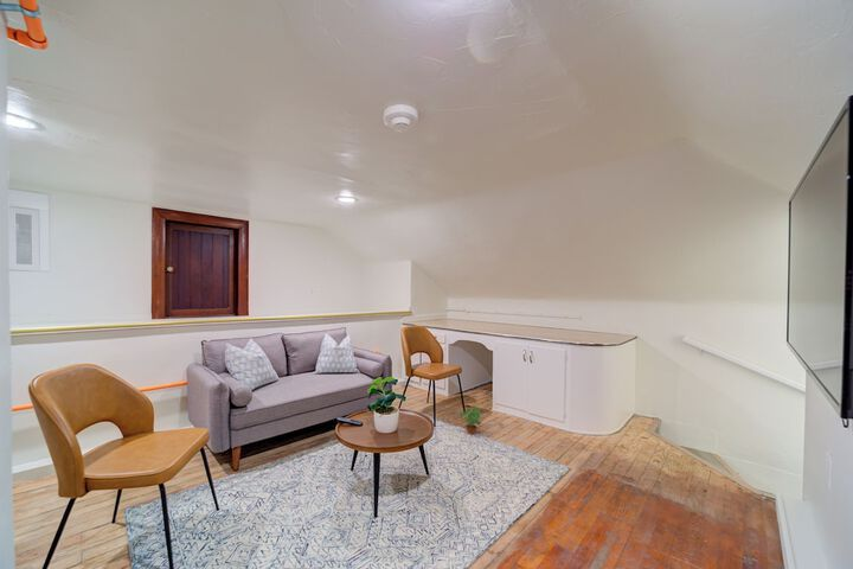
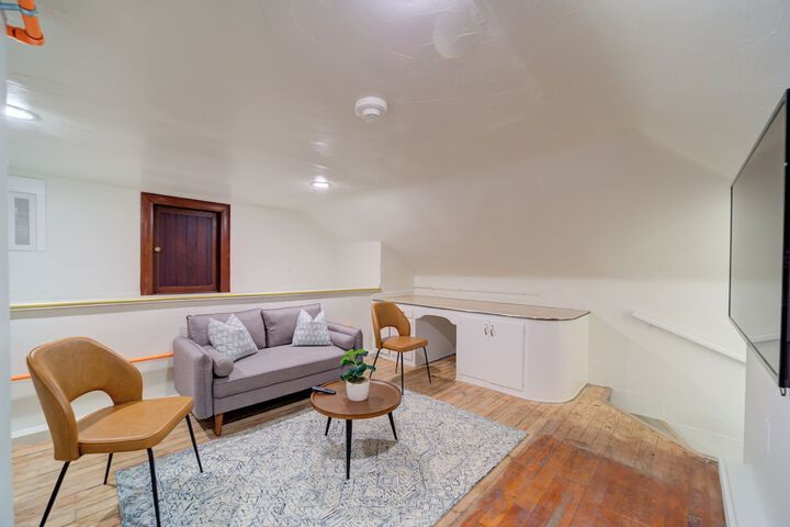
- decorative plant [458,405,482,435]
